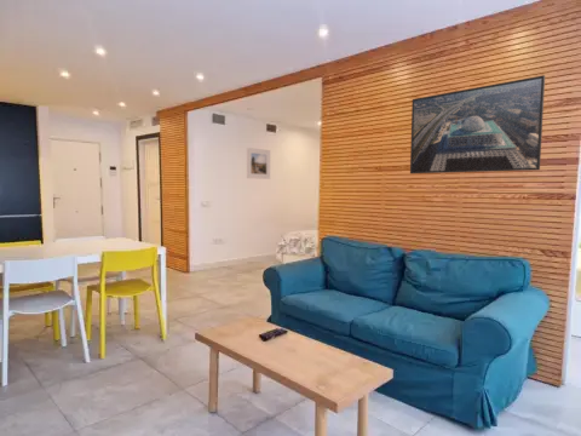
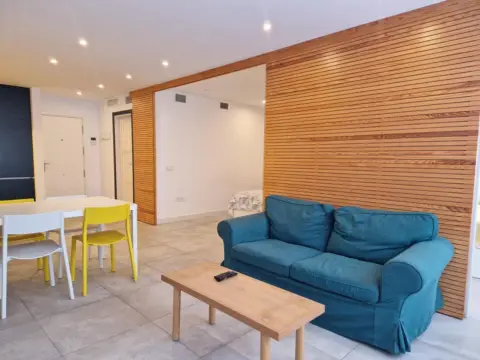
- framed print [246,147,271,180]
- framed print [409,74,546,174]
